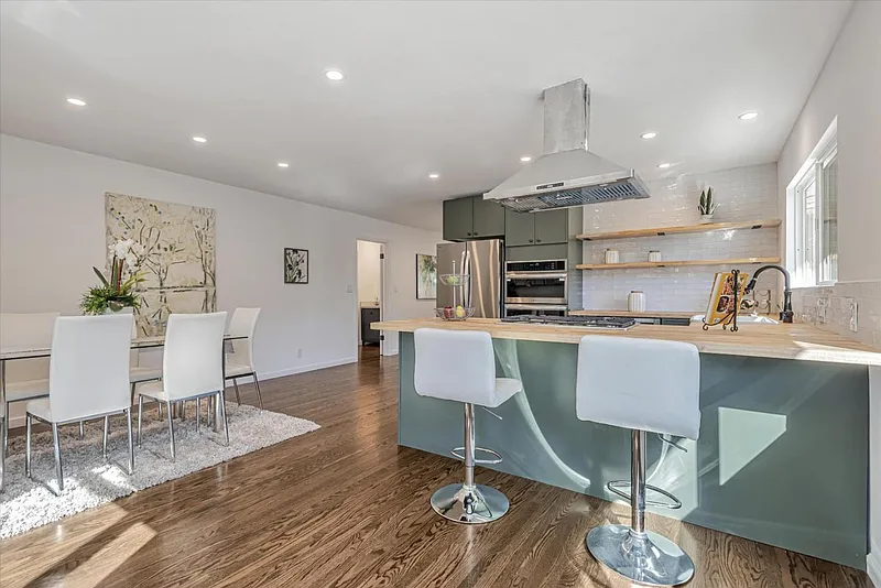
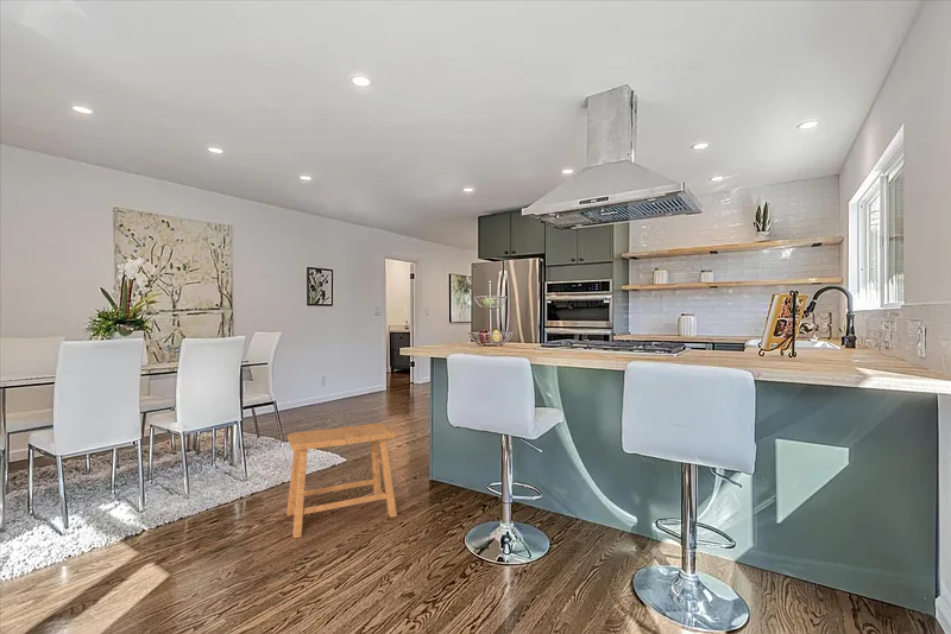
+ stool [285,421,398,539]
